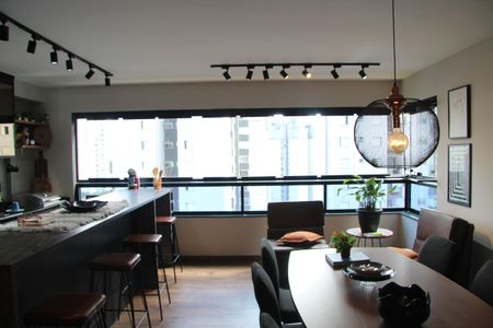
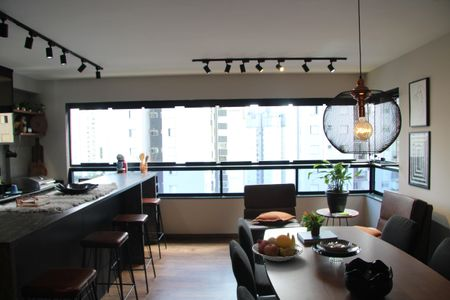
+ fruit bowl [251,232,304,262]
